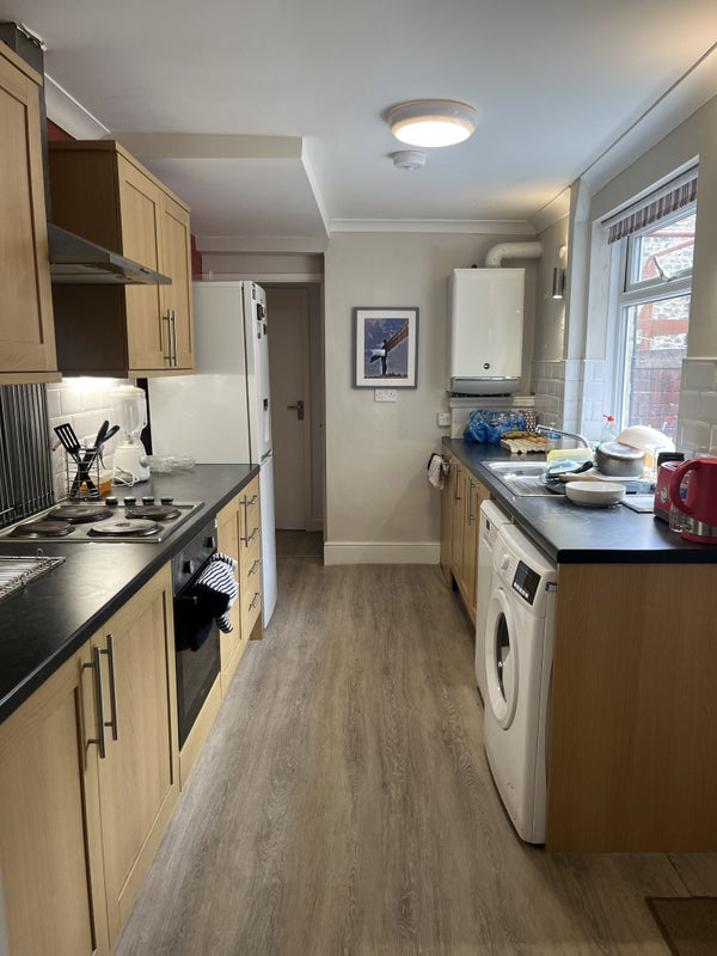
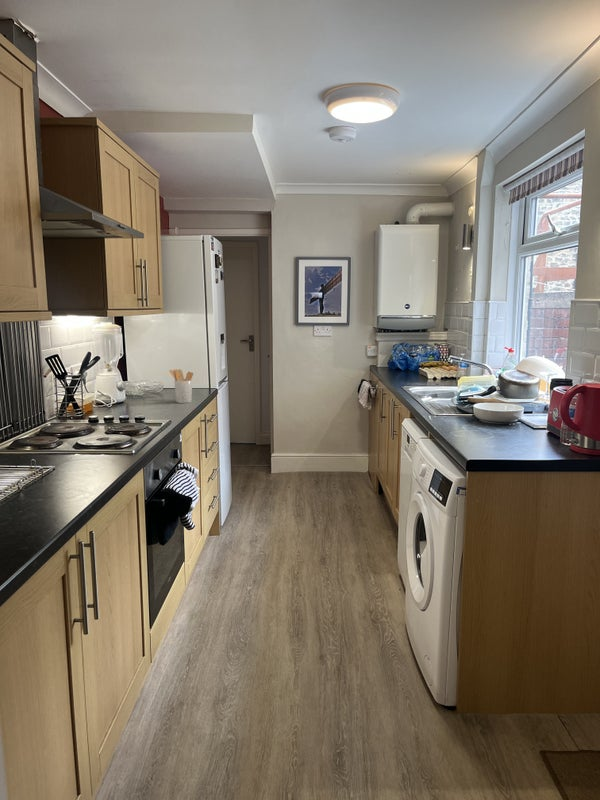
+ utensil holder [168,368,194,404]
